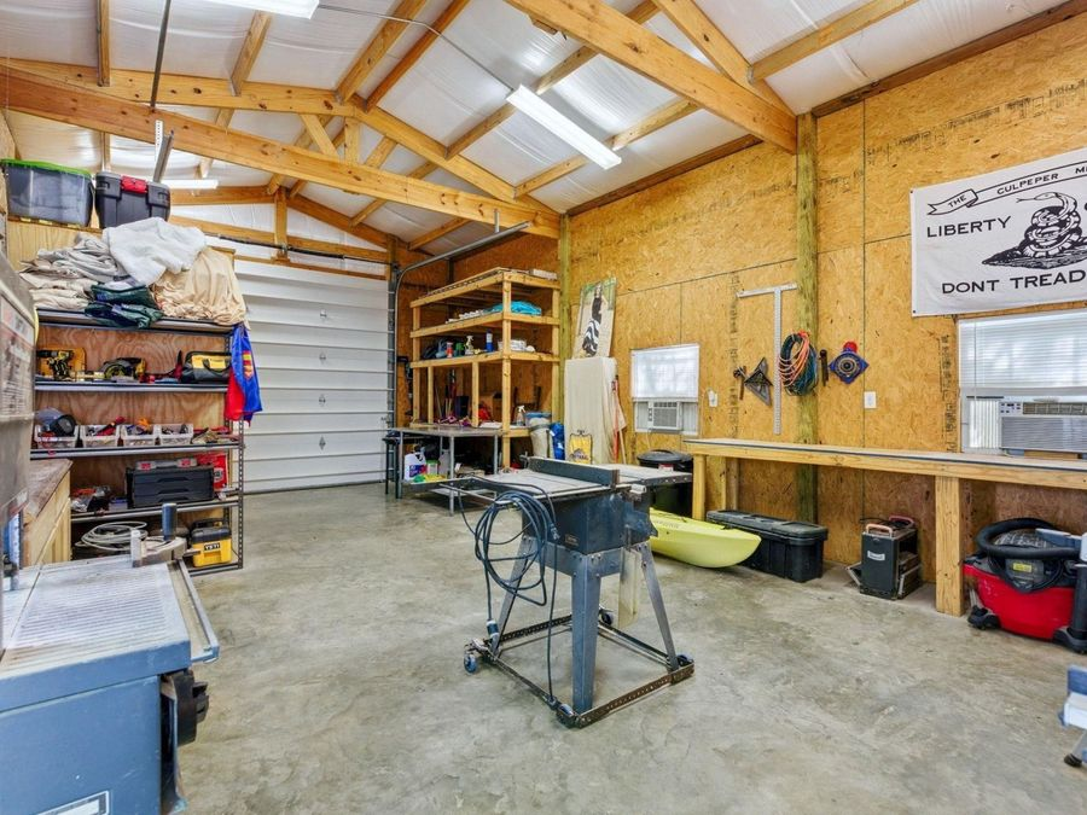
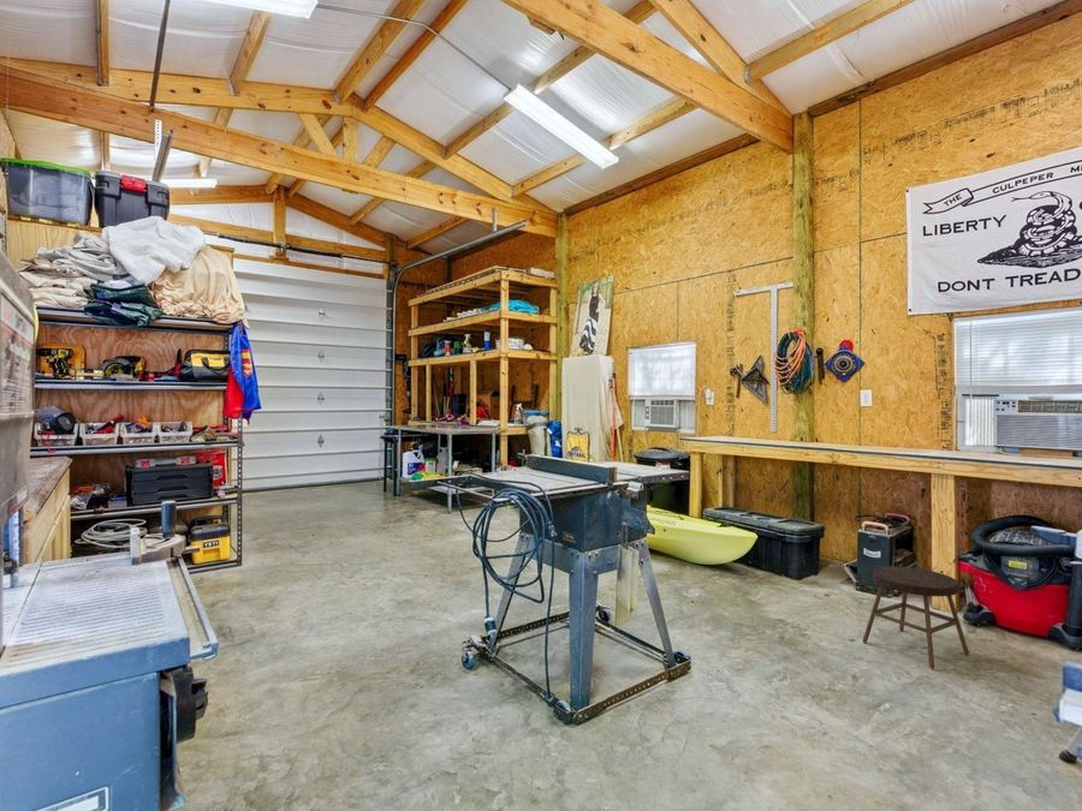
+ stool [862,565,970,670]
